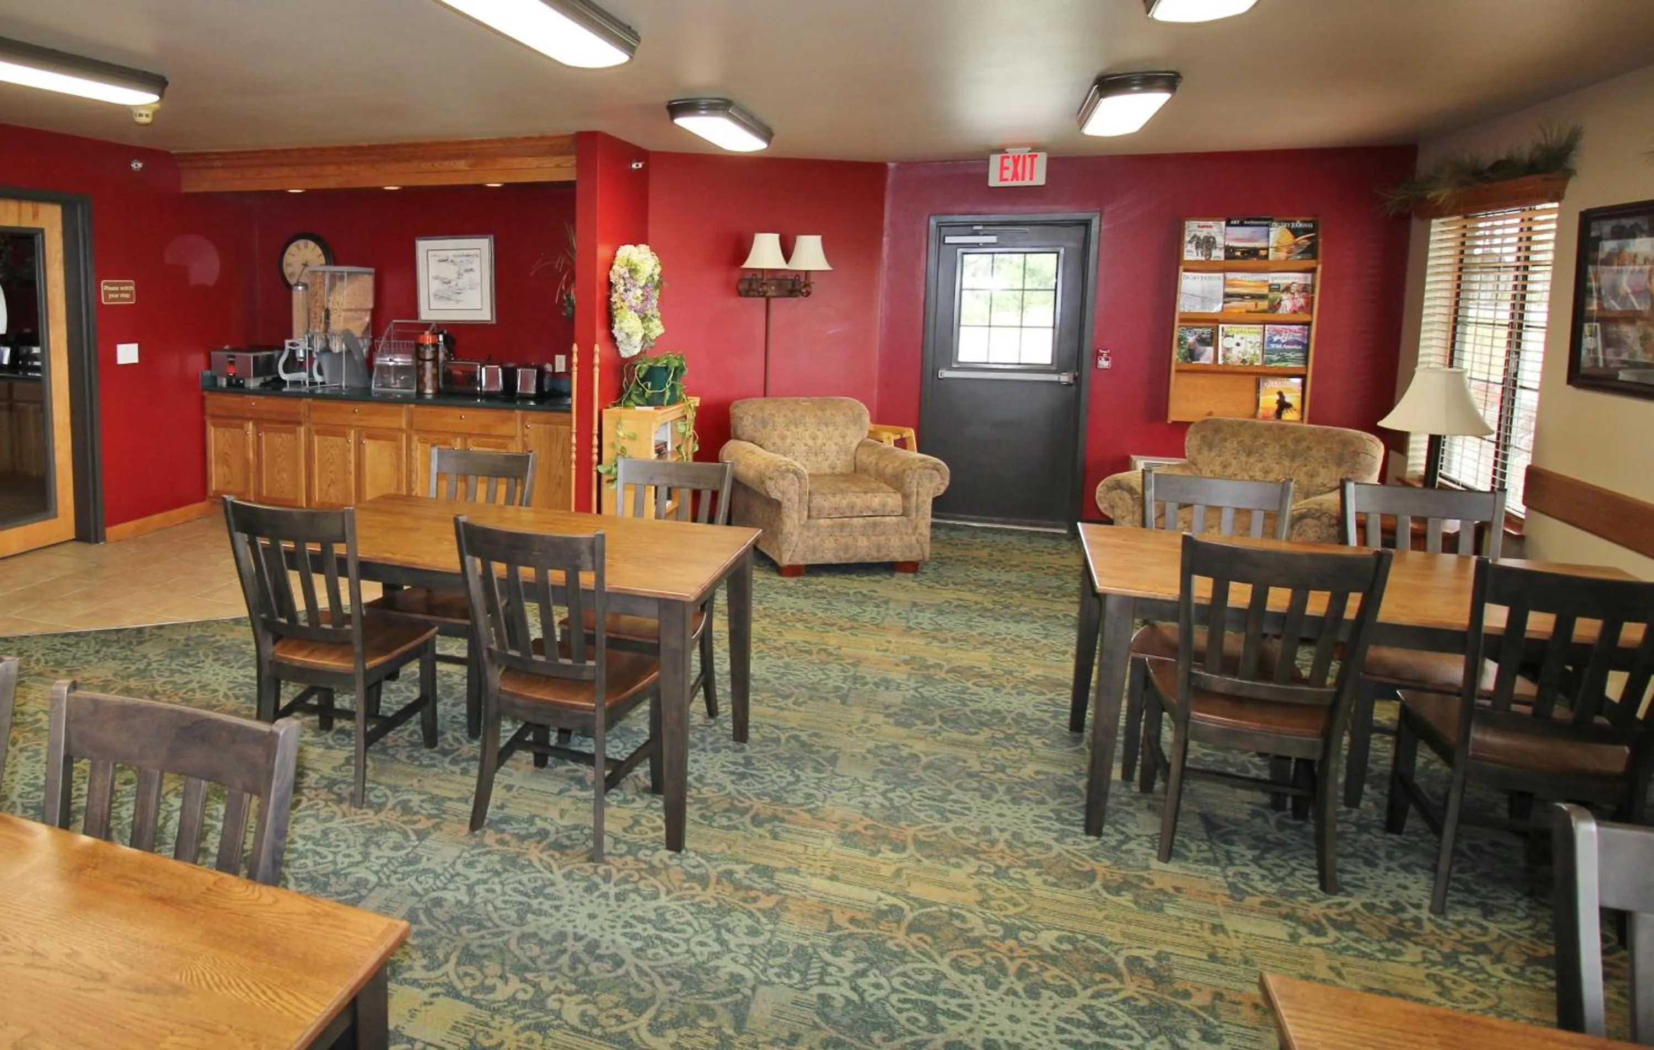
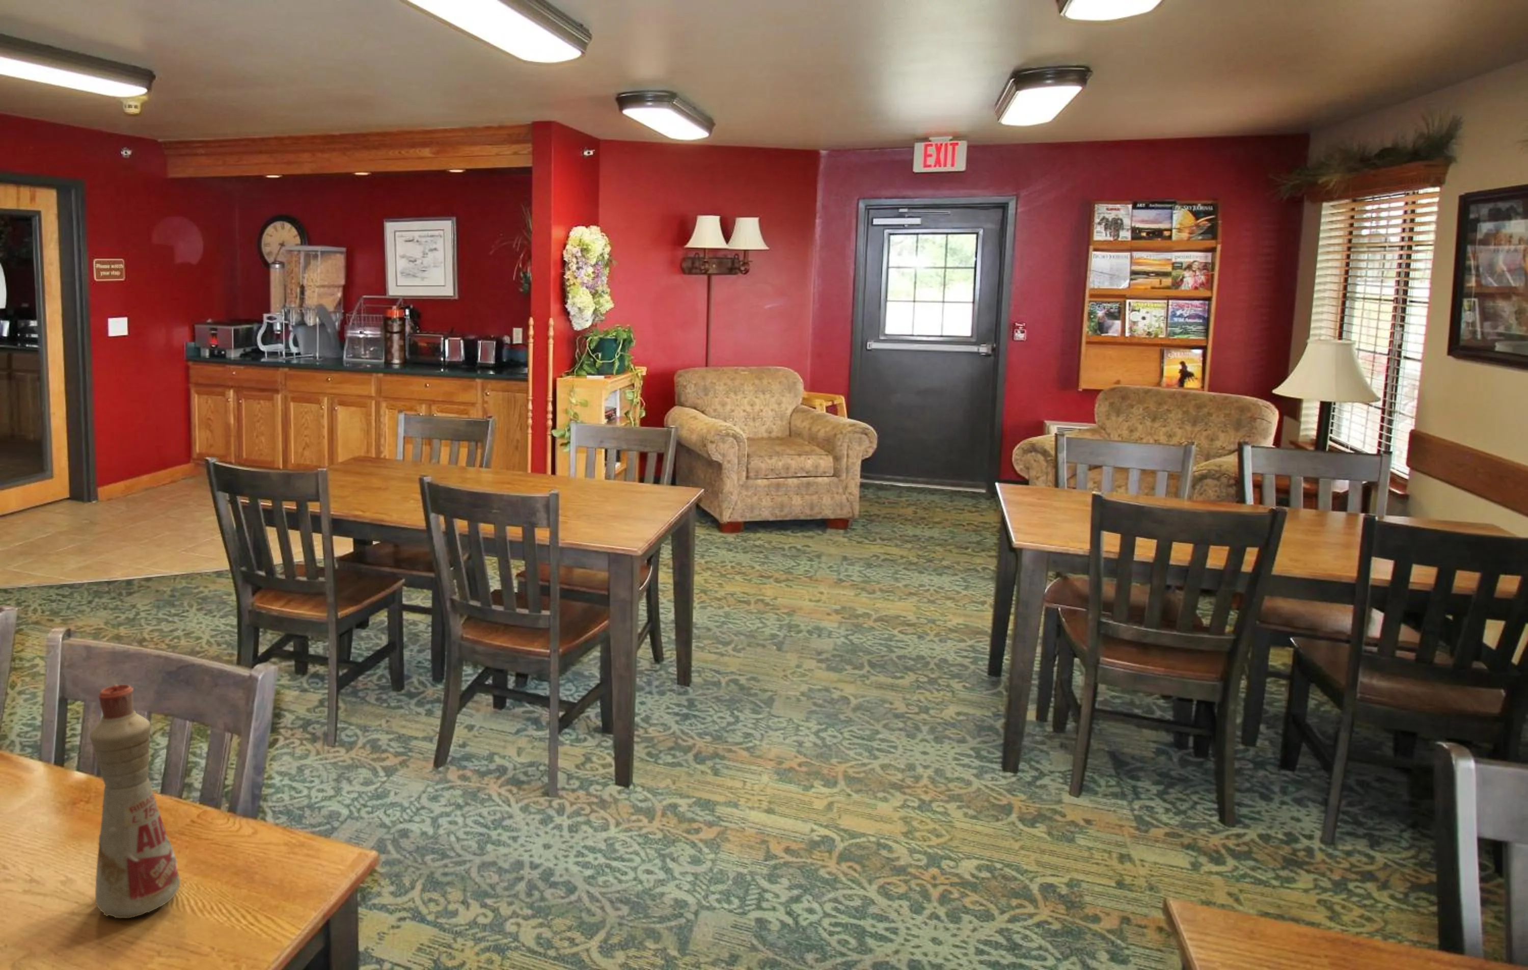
+ bottle [89,684,180,919]
